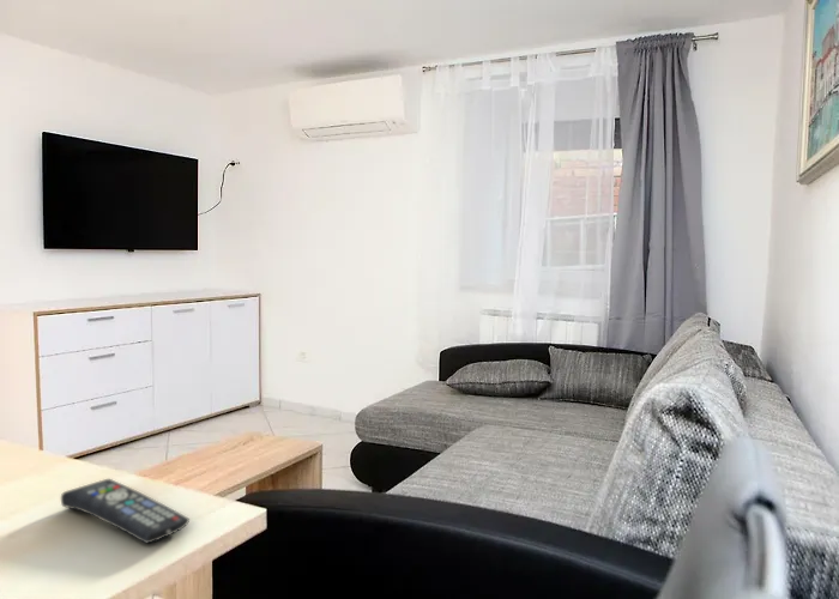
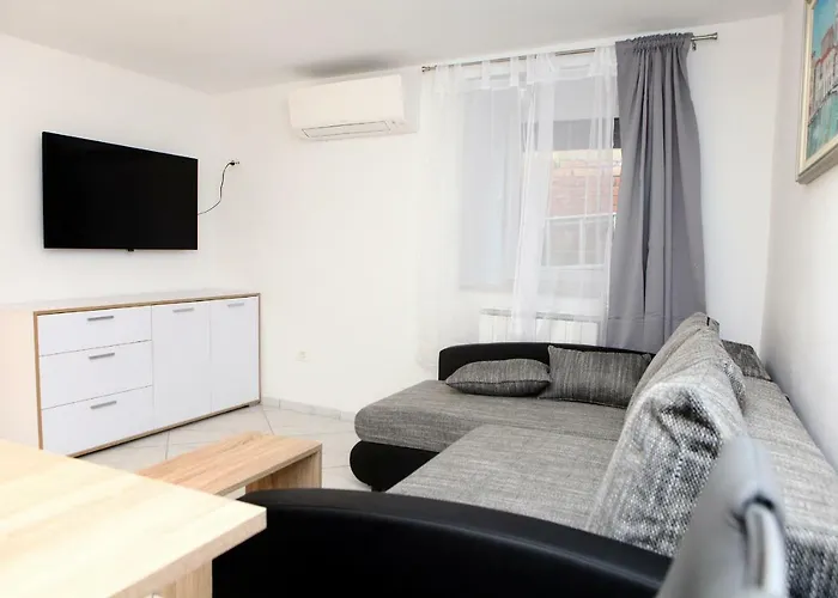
- remote control [60,478,191,544]
